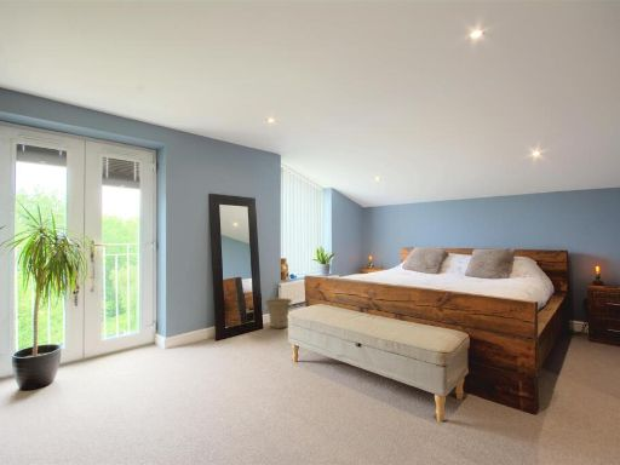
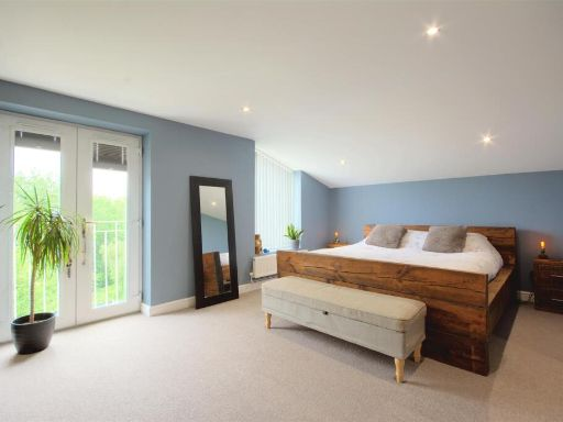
- basket [264,297,293,329]
